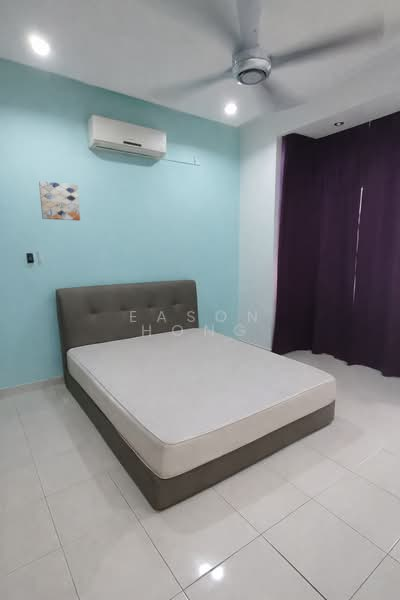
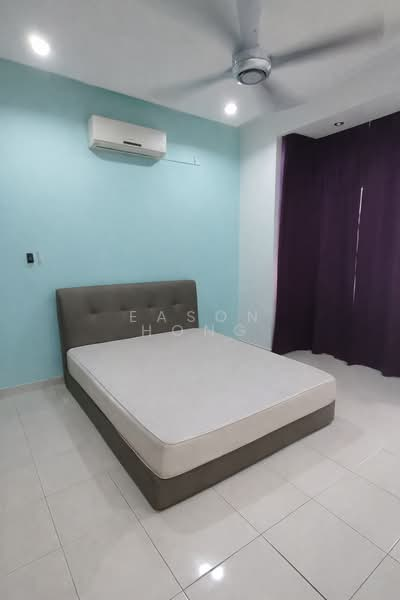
- wall art [38,180,81,222]
